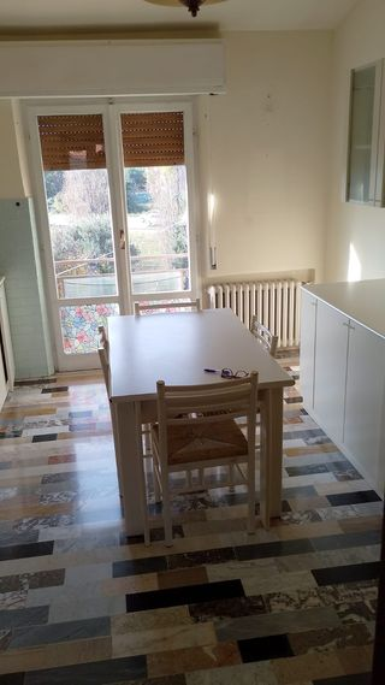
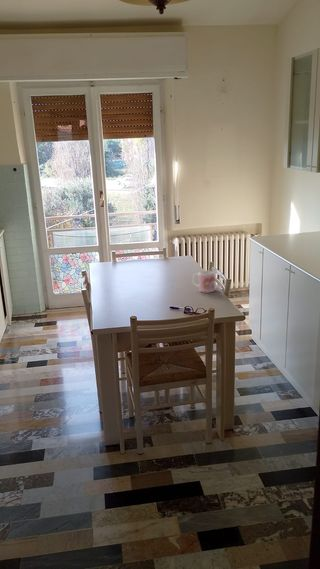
+ mug [191,269,216,293]
